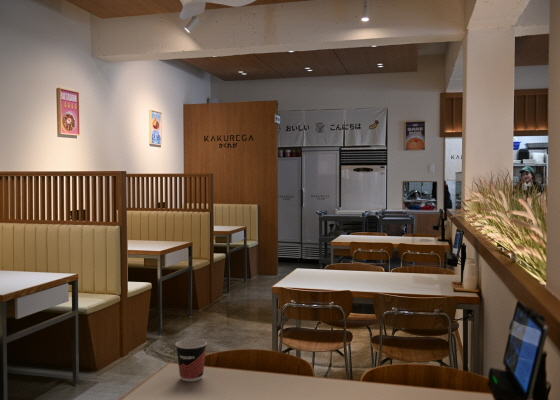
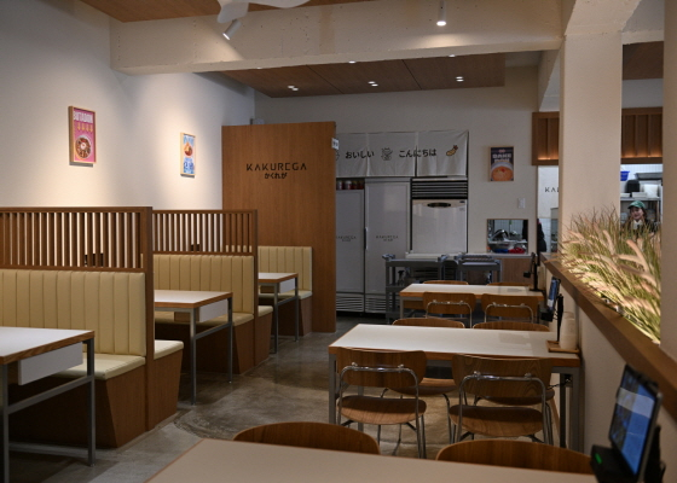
- cup [174,338,208,382]
